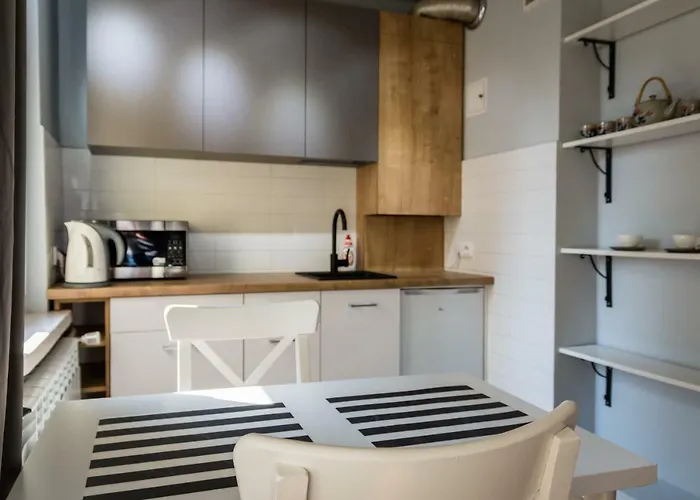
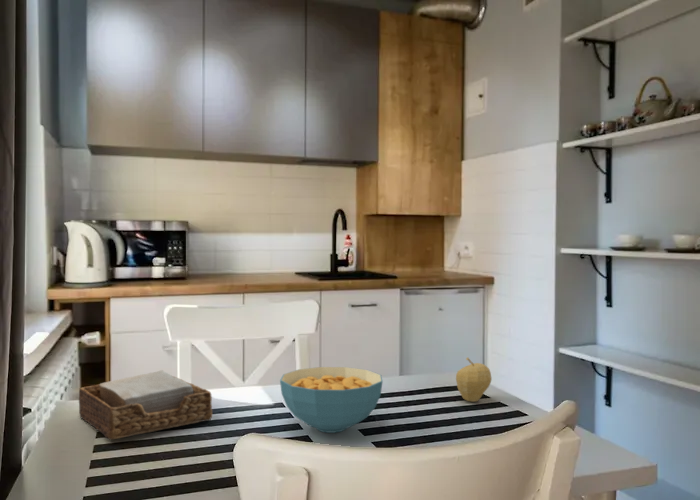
+ napkin holder [78,369,213,441]
+ fruit [455,356,493,403]
+ cereal bowl [279,366,384,434]
